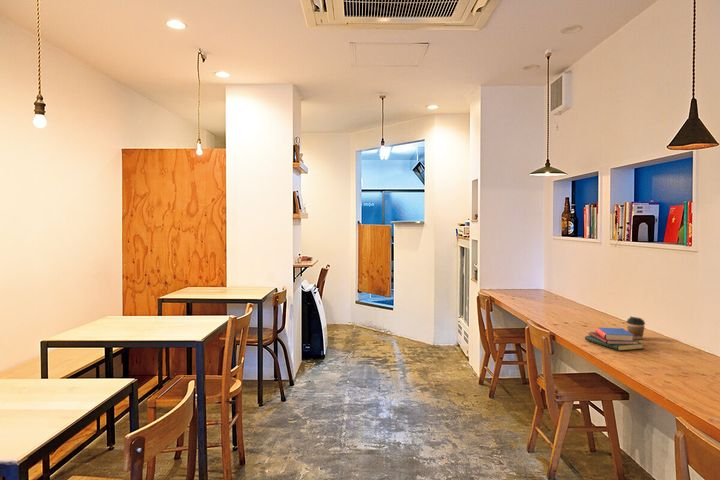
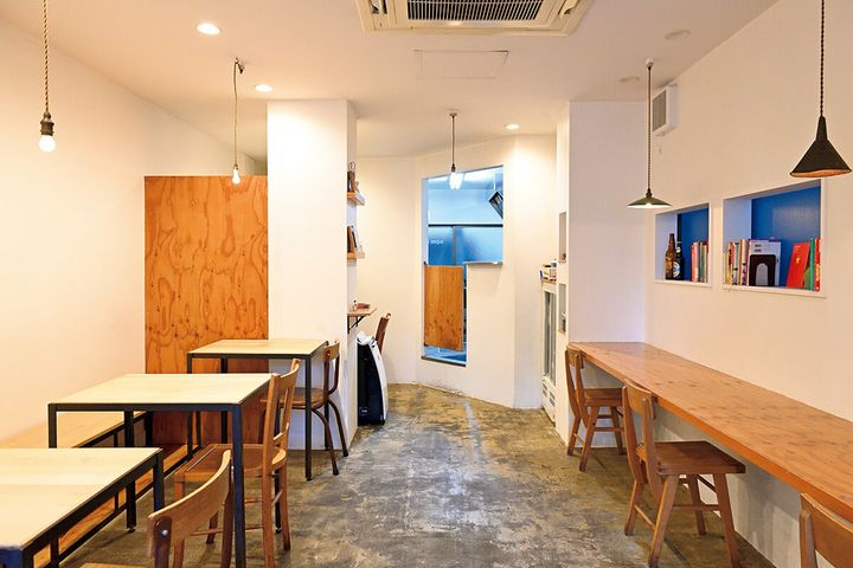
- coffee cup [625,316,646,340]
- book [584,327,645,352]
